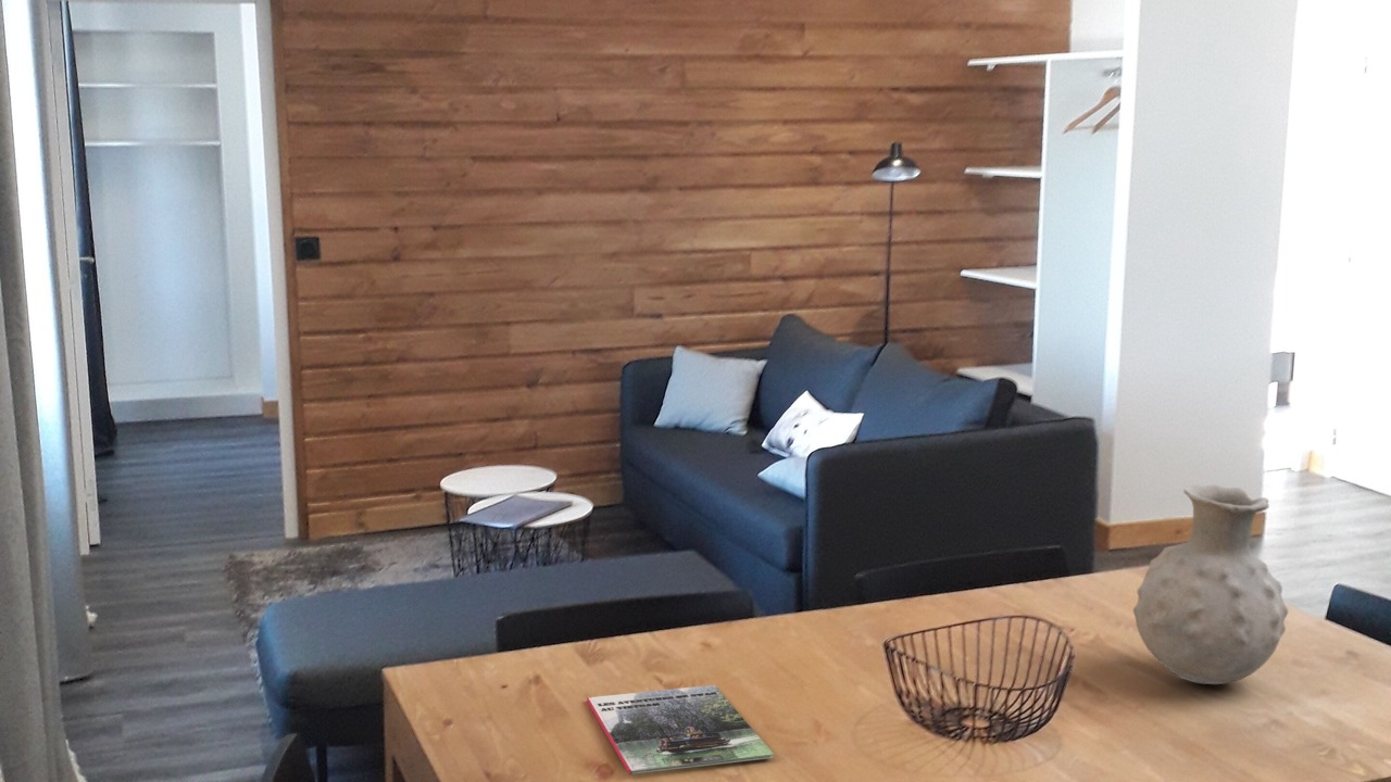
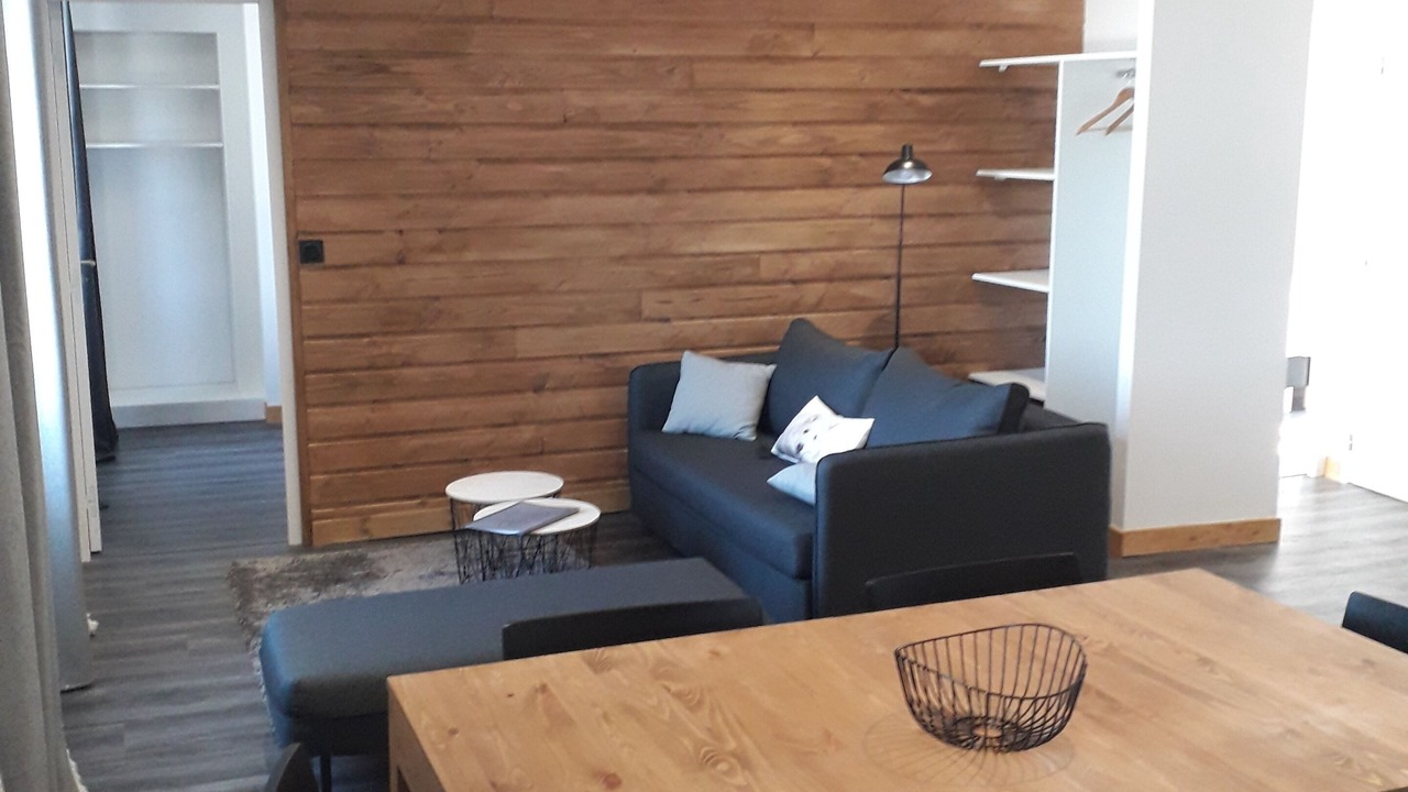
- vase [1132,483,1289,685]
- magazine [586,684,775,775]
